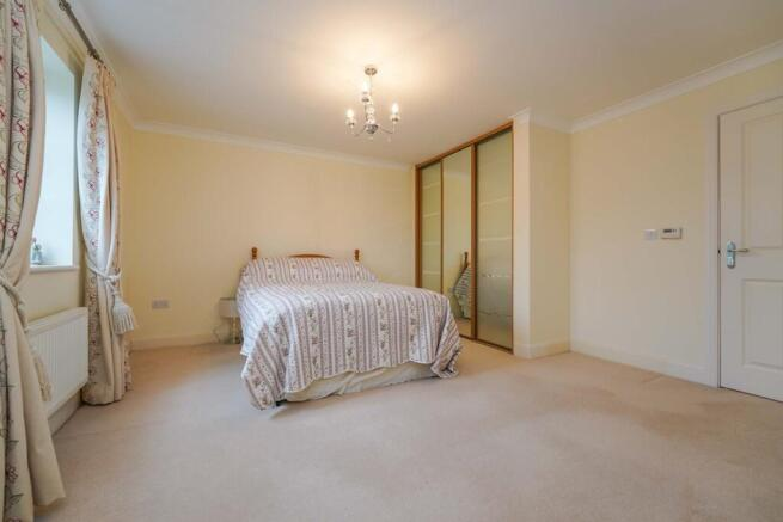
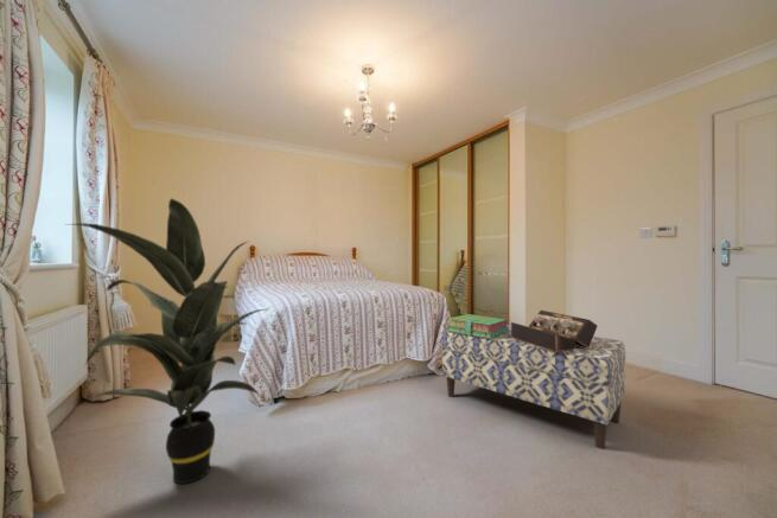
+ decorative box [510,309,599,352]
+ indoor plant [65,197,270,485]
+ stack of books [447,313,509,339]
+ bench [440,324,626,450]
